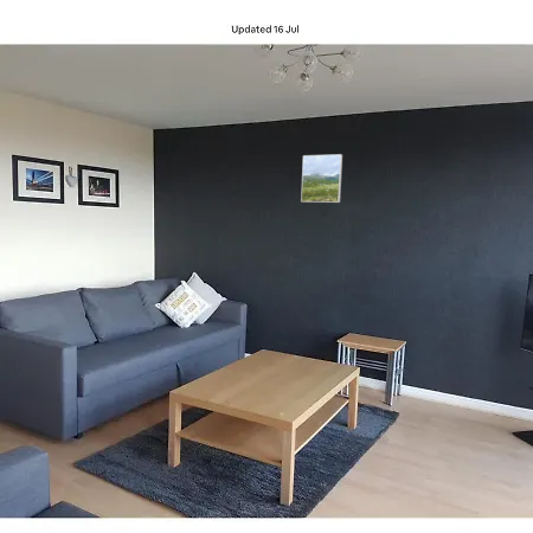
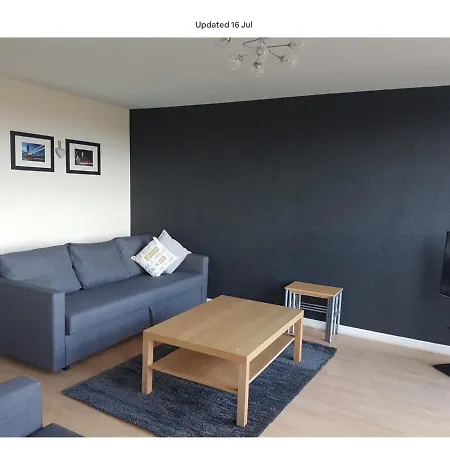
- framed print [300,153,343,204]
